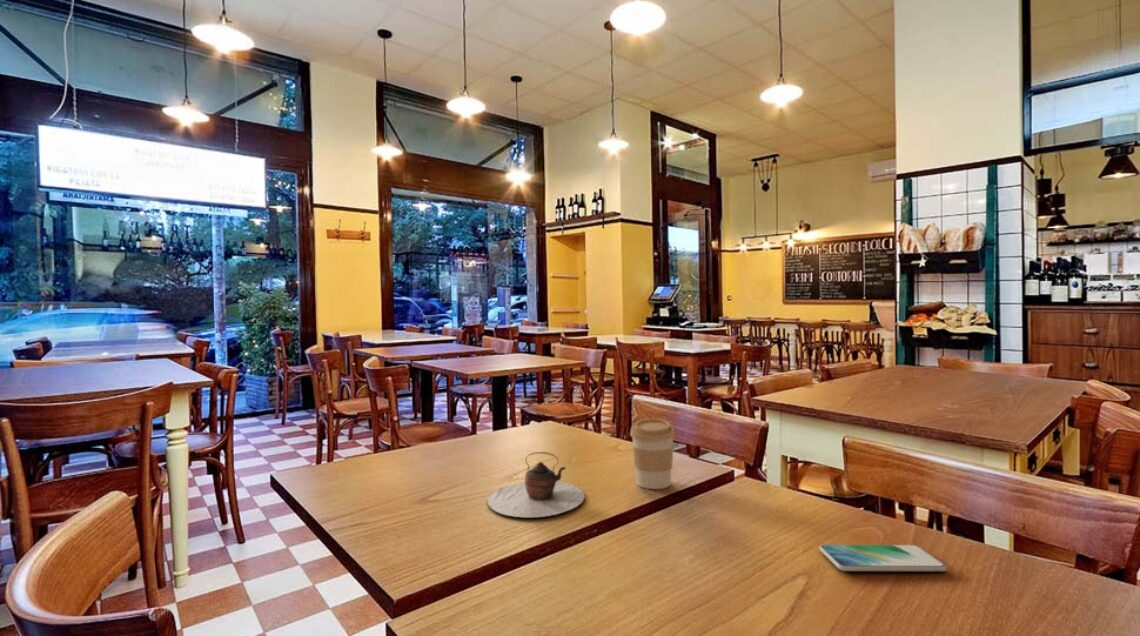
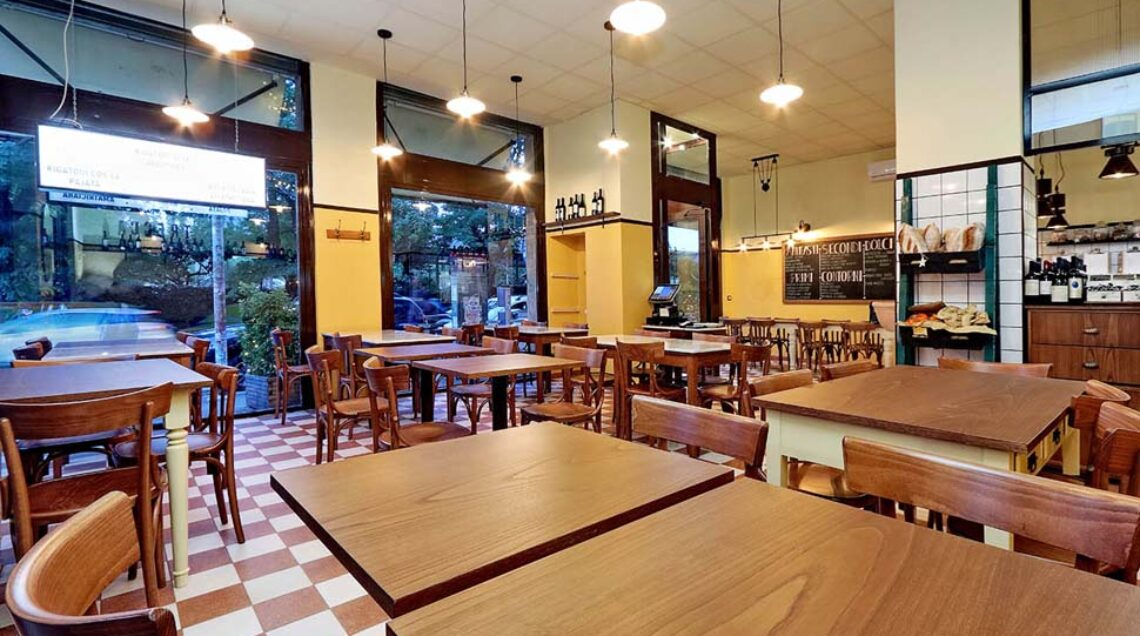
- smartphone [819,544,948,572]
- teapot [487,451,586,518]
- coffee cup [629,418,676,490]
